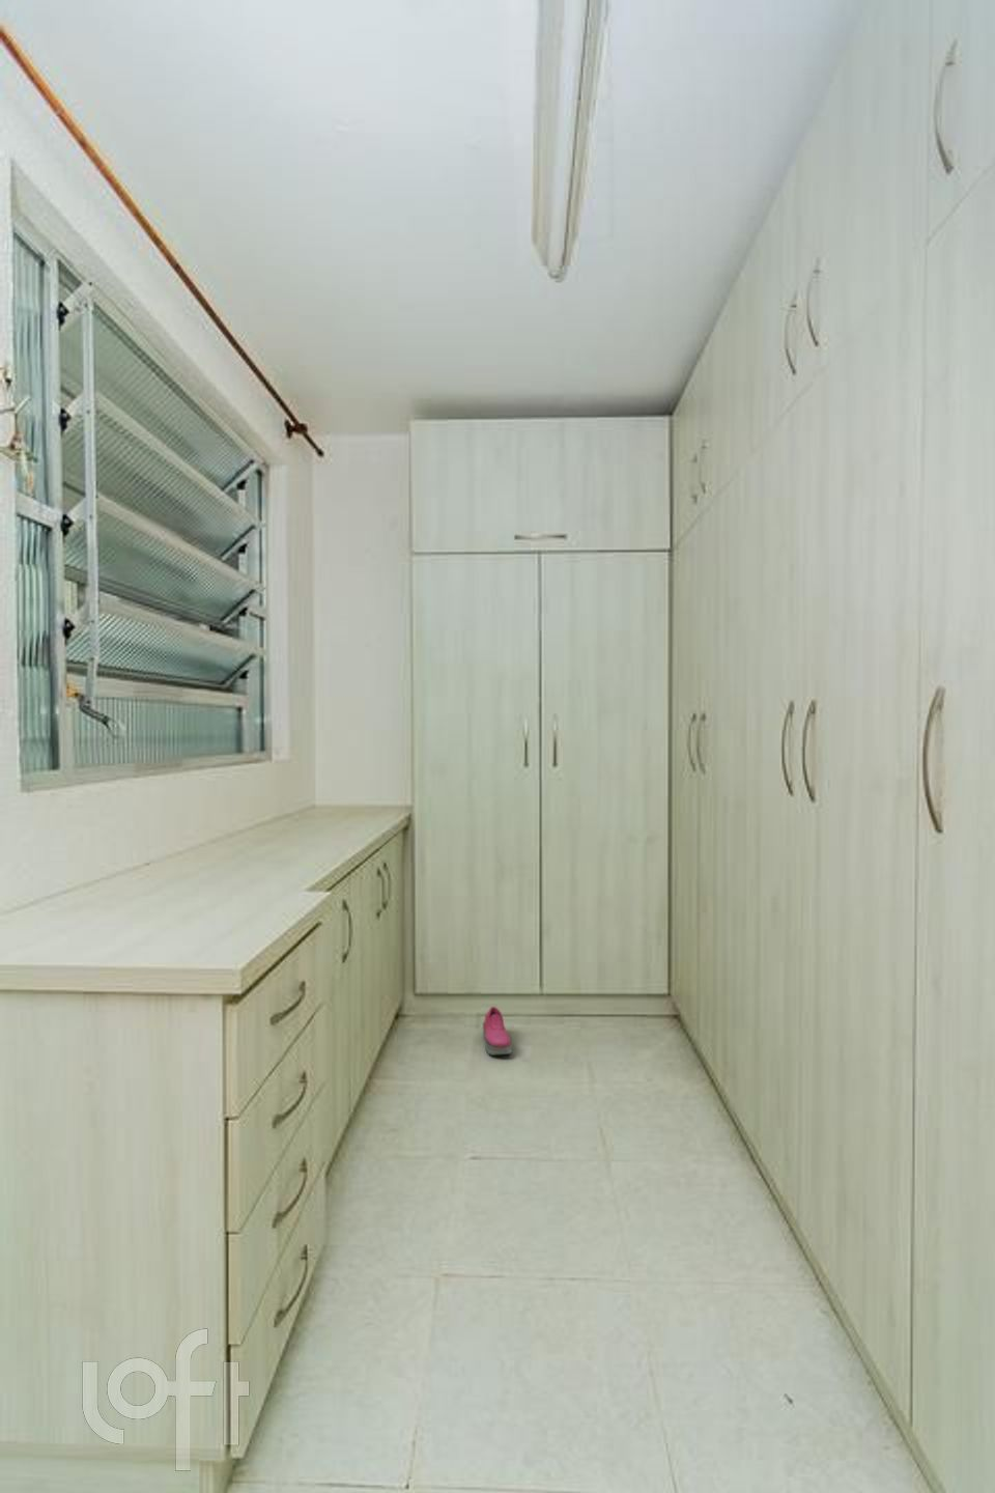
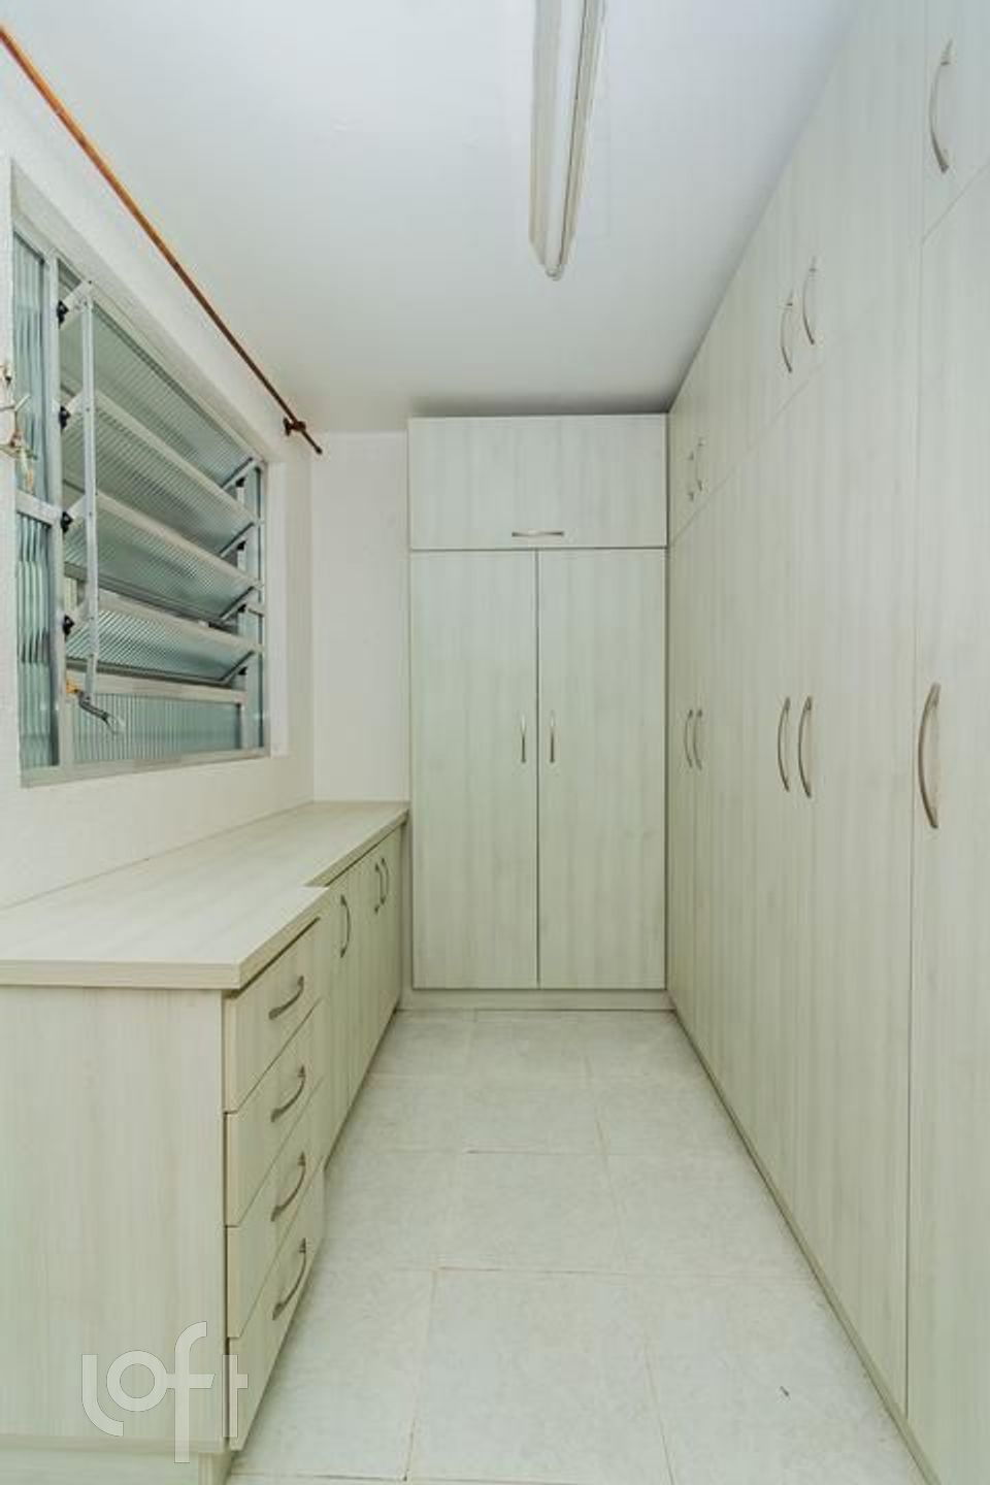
- shoe [482,1005,513,1056]
